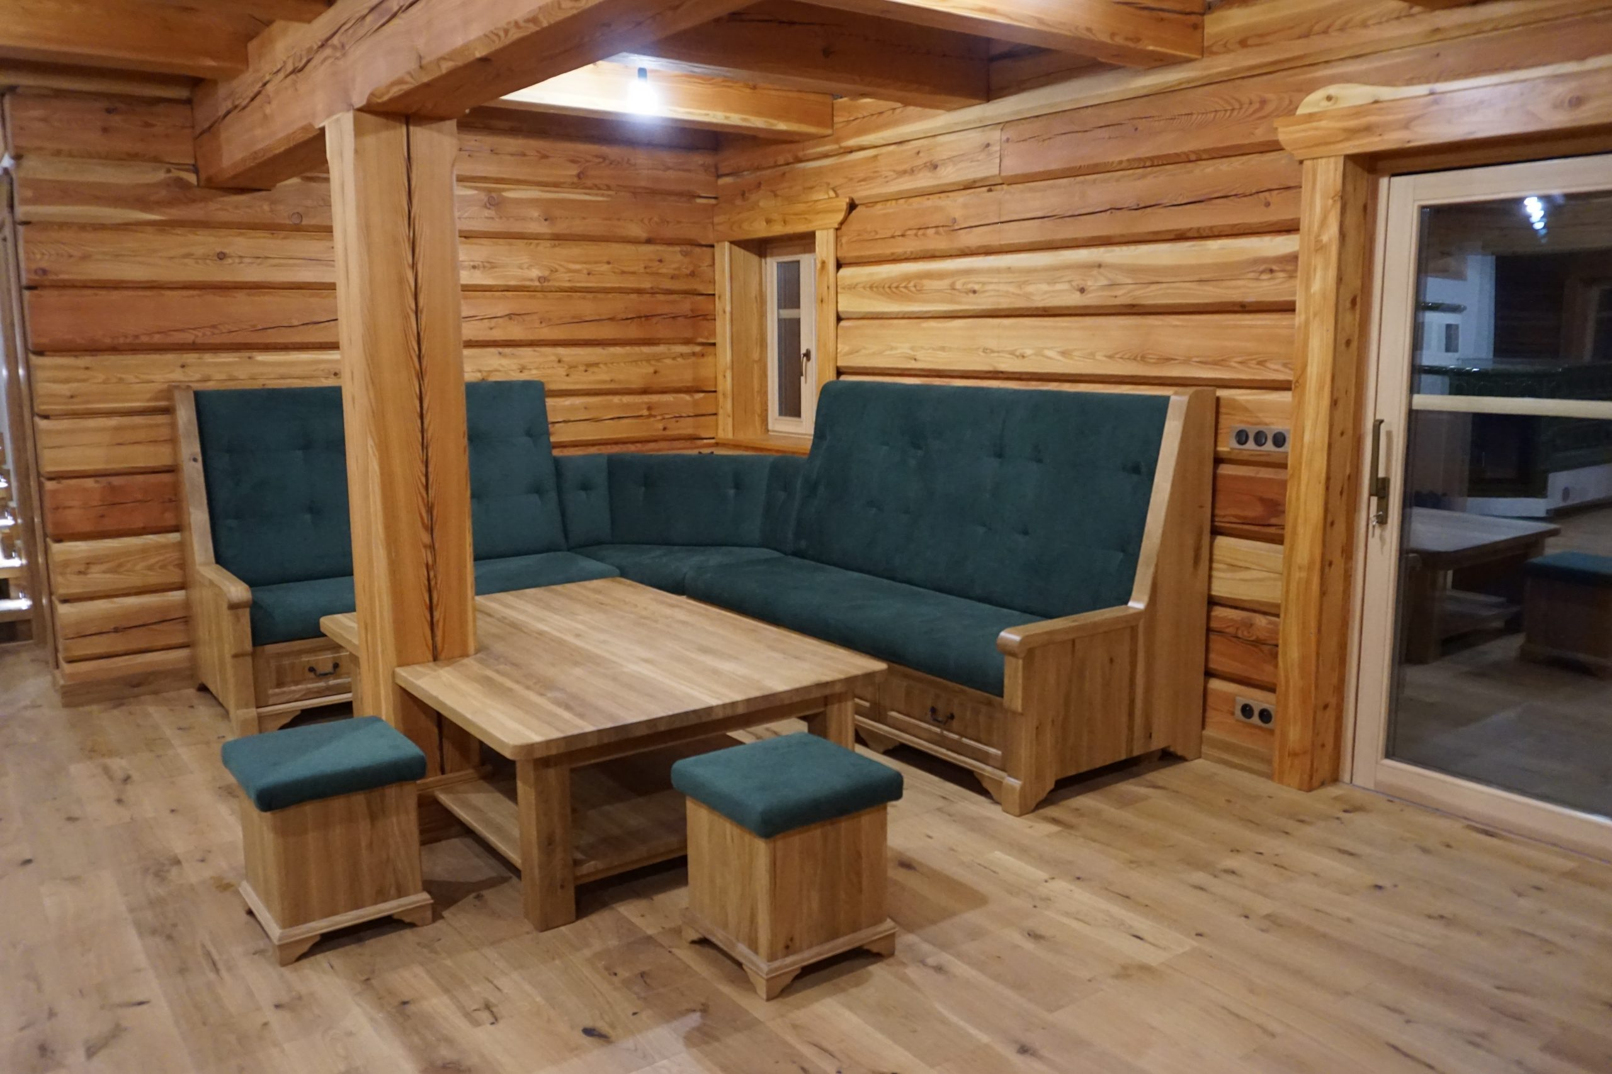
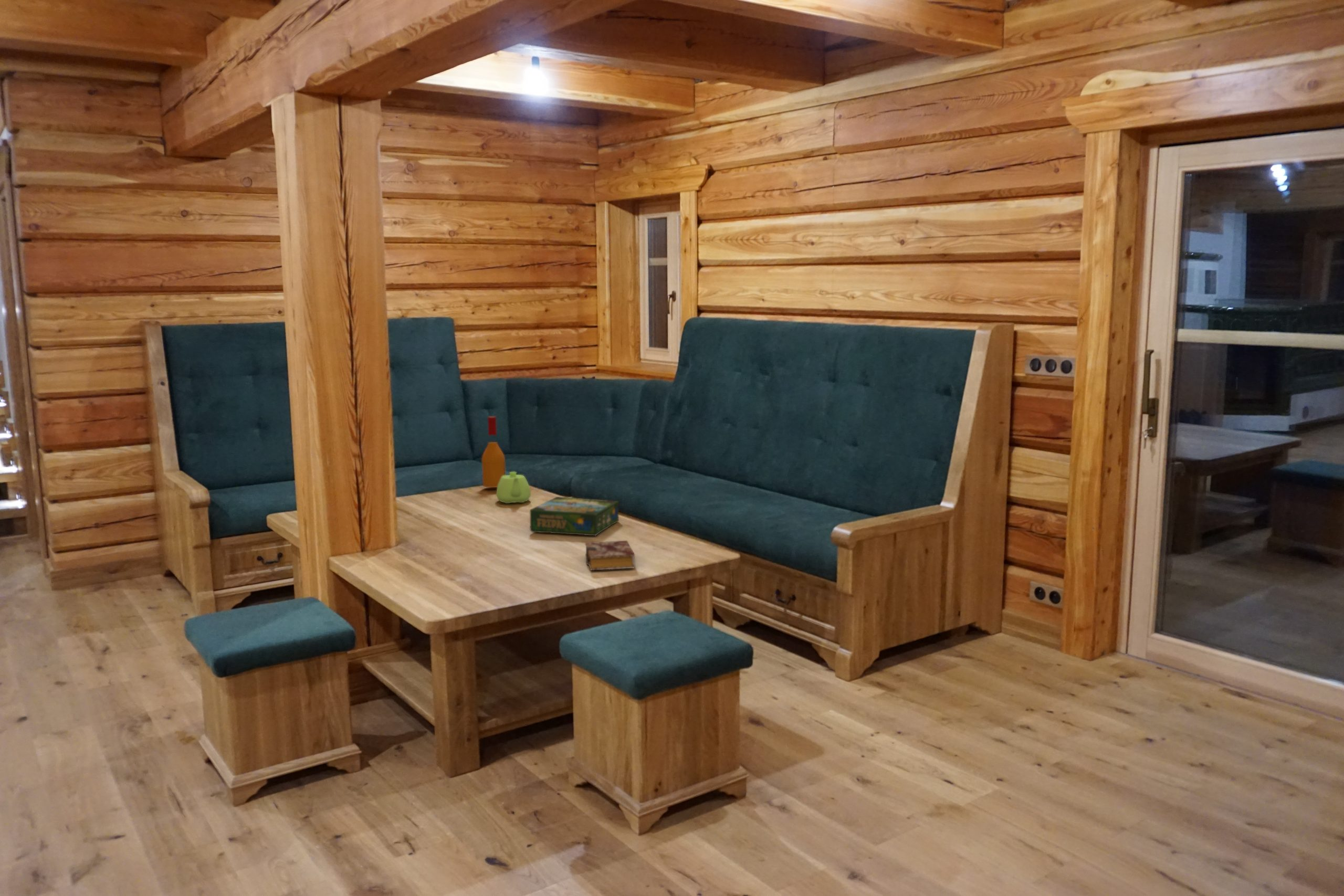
+ wine bottle [481,416,506,488]
+ board game [529,496,619,536]
+ book [585,540,636,571]
+ teapot [496,471,531,504]
